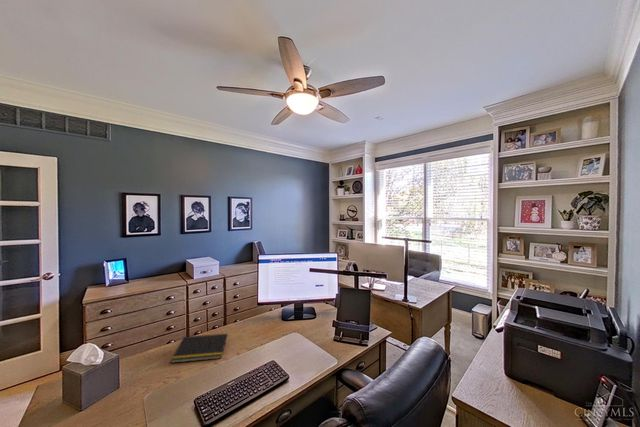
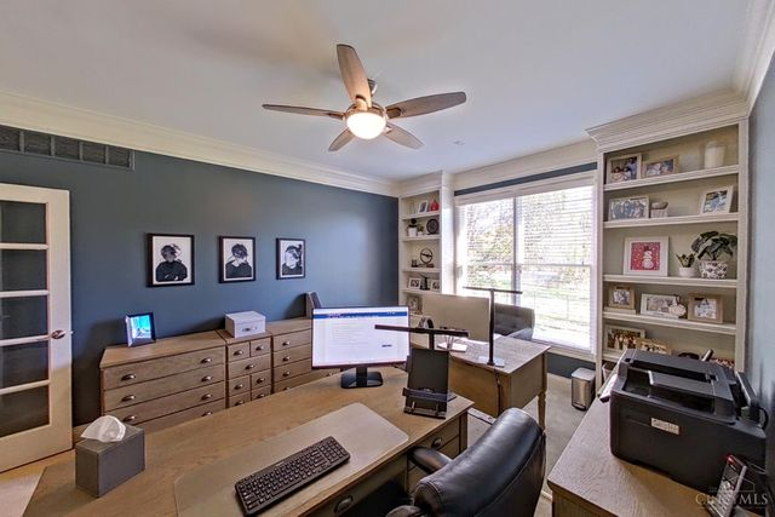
- notepad [170,333,229,364]
